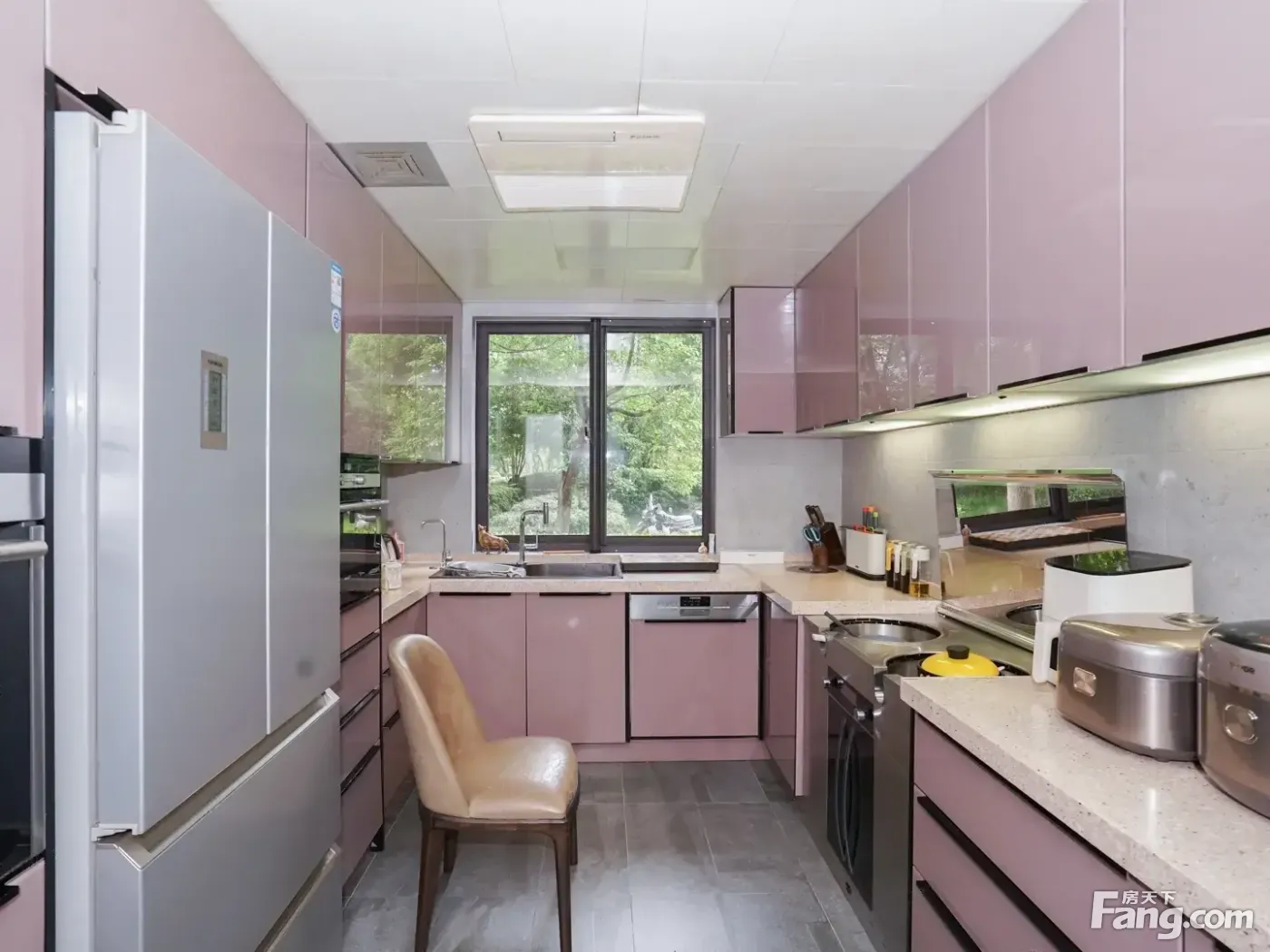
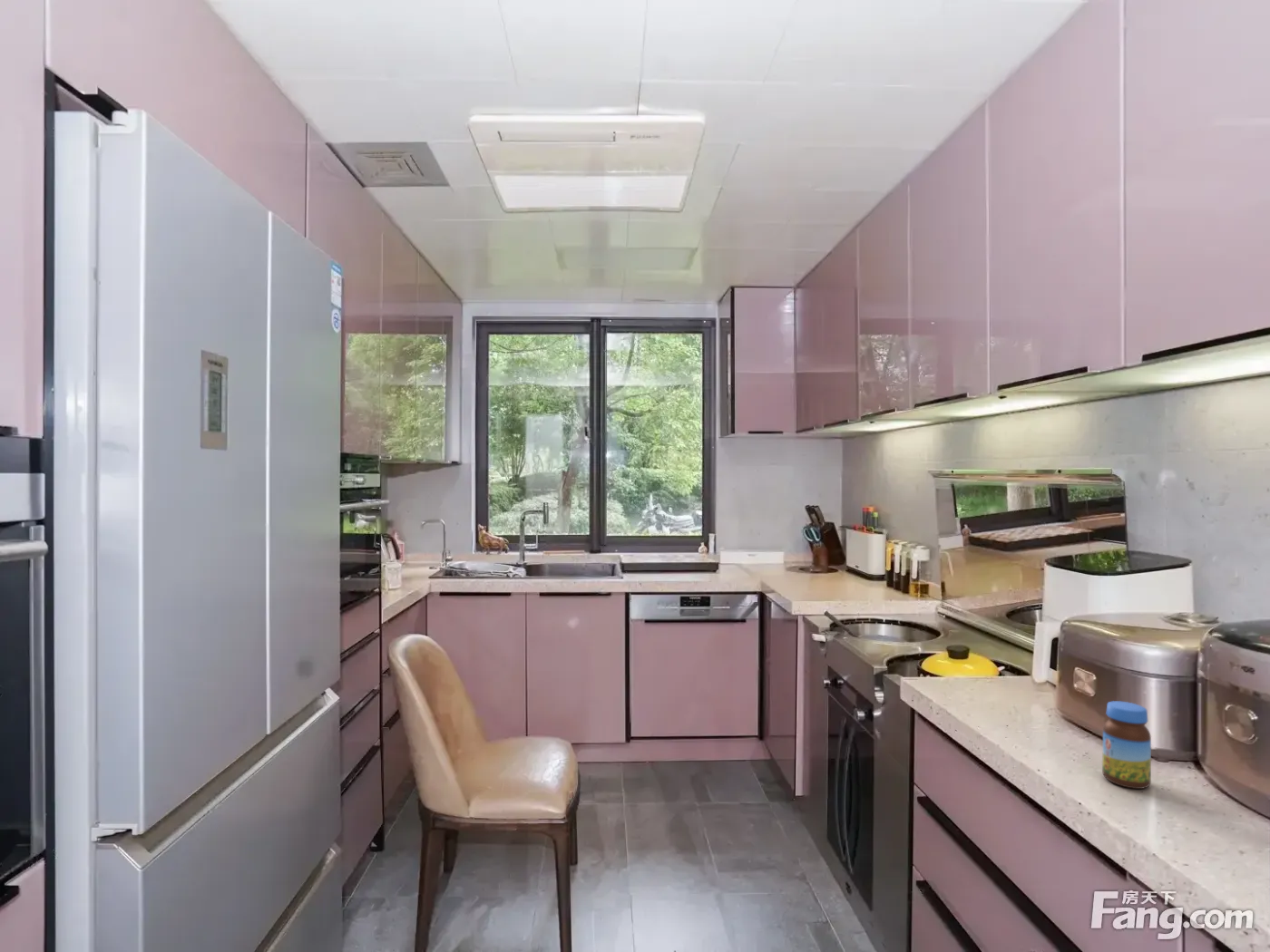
+ jar [1101,700,1152,790]
